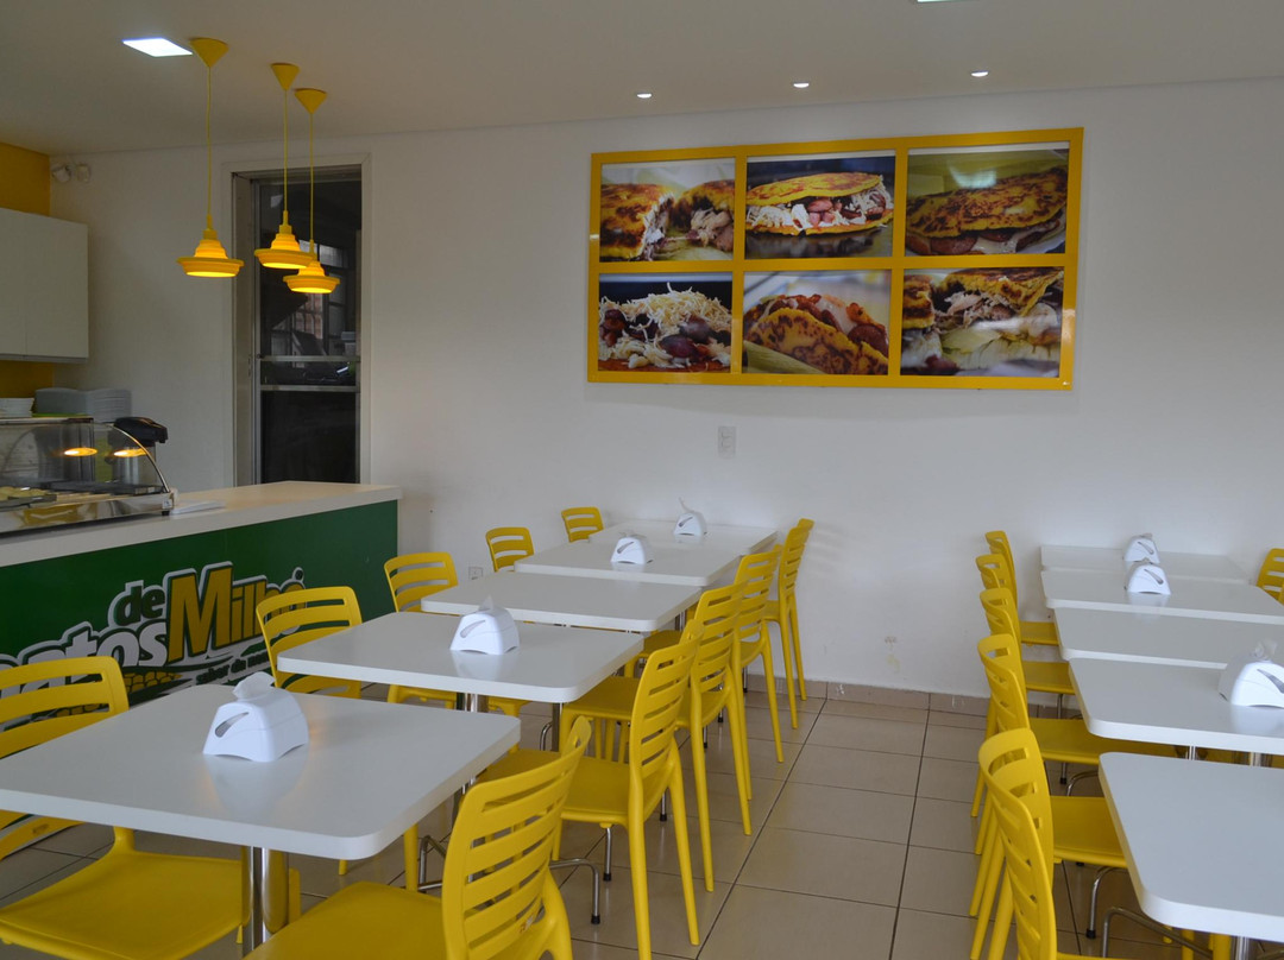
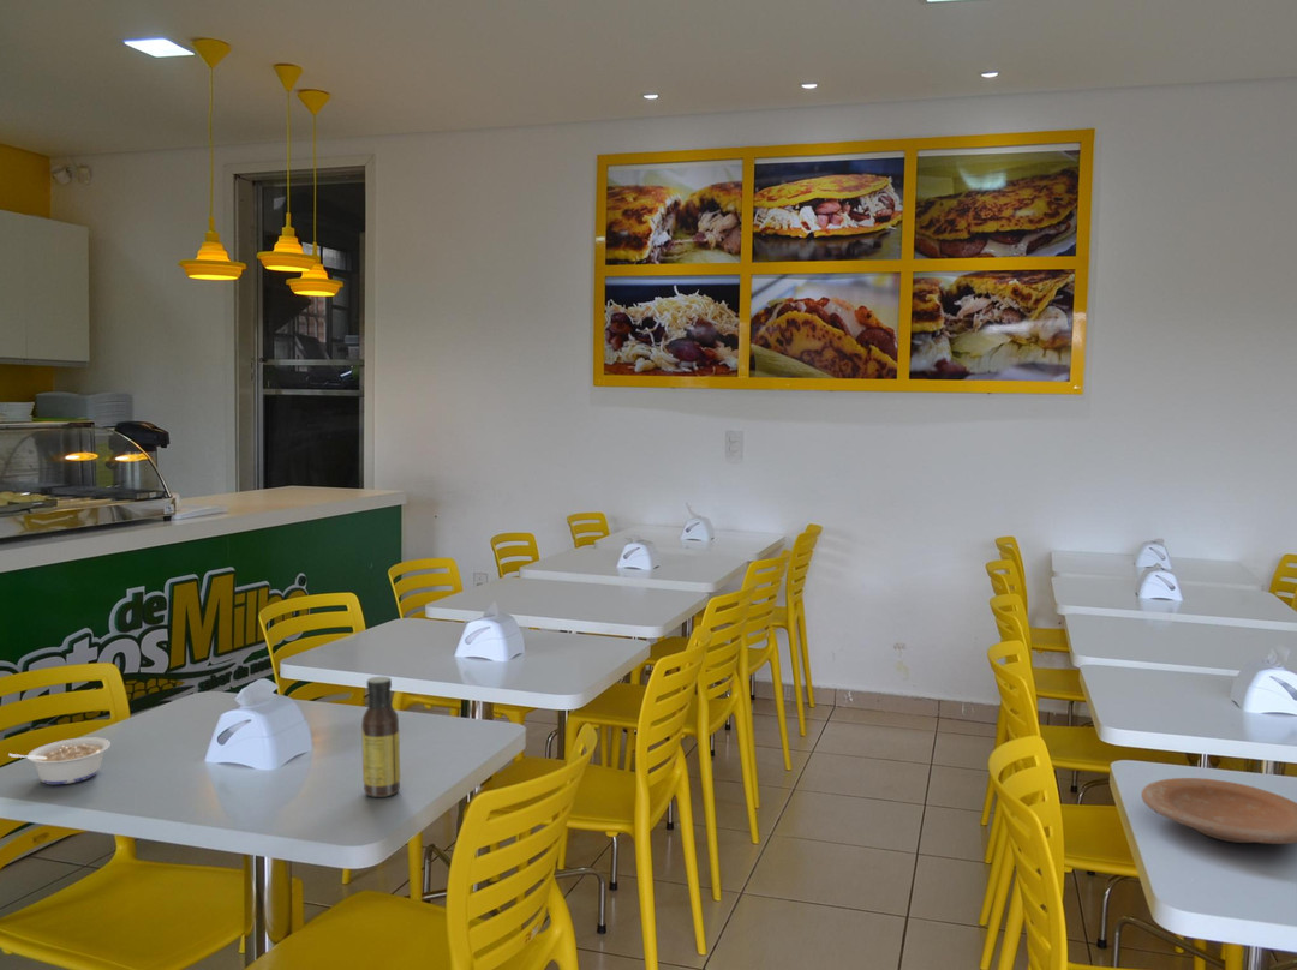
+ plate [1141,777,1297,845]
+ legume [7,736,112,785]
+ sauce bottle [360,676,401,798]
